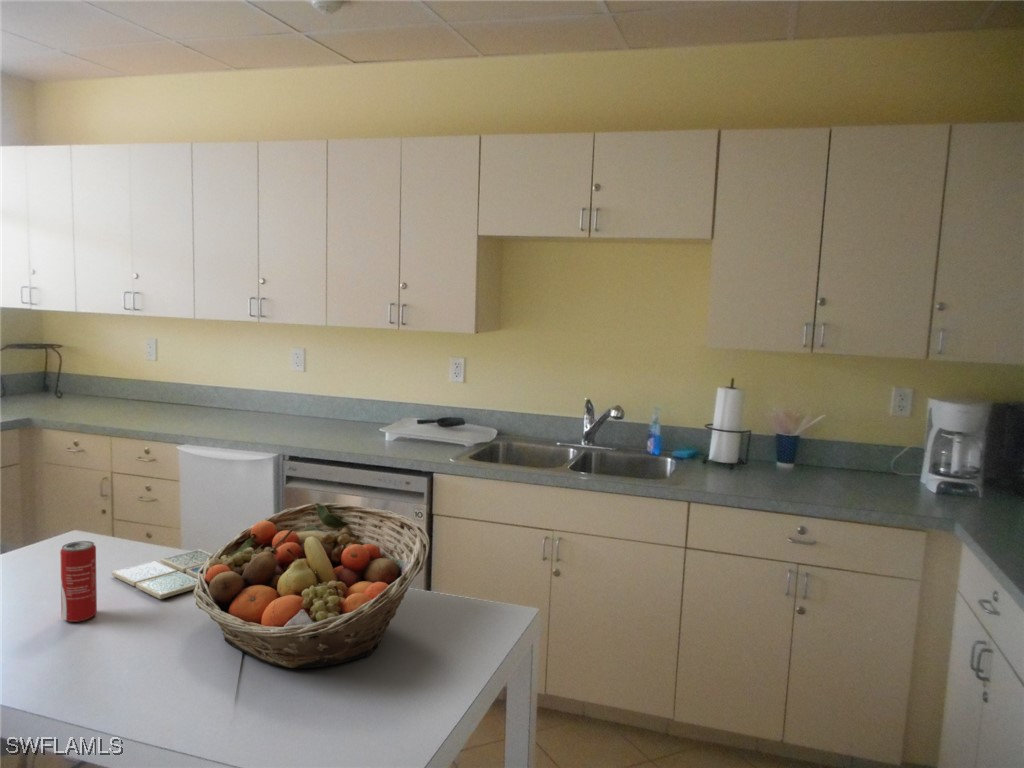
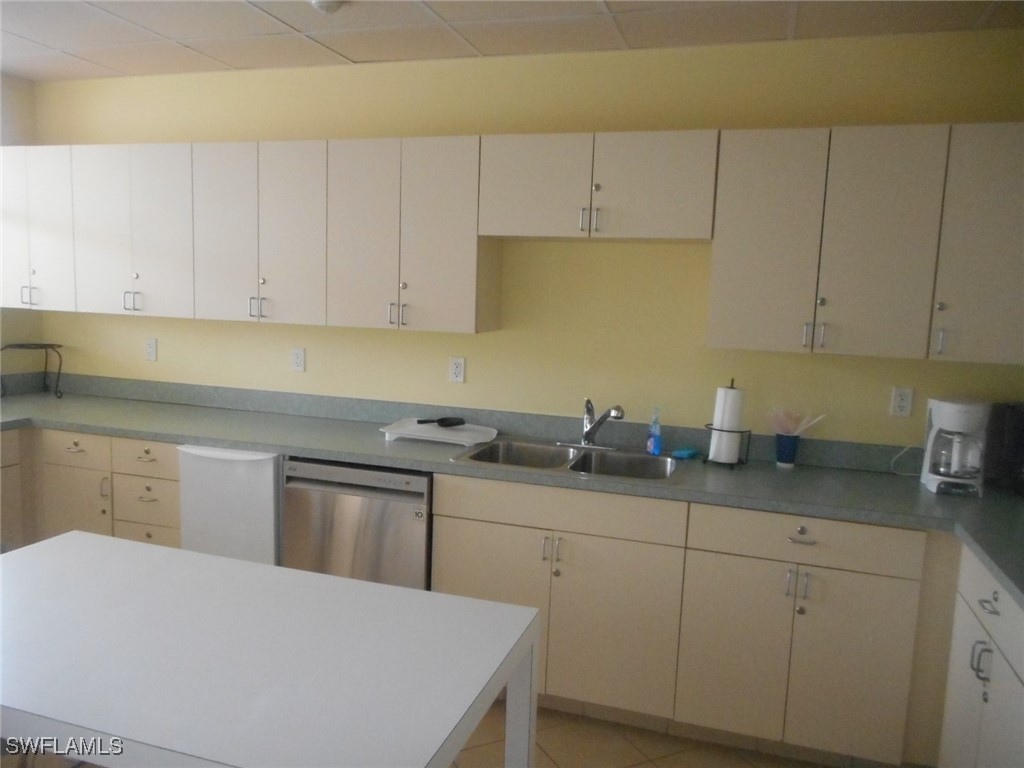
- drink coaster [111,548,213,600]
- fruit basket [192,502,430,669]
- beverage can [59,540,98,623]
